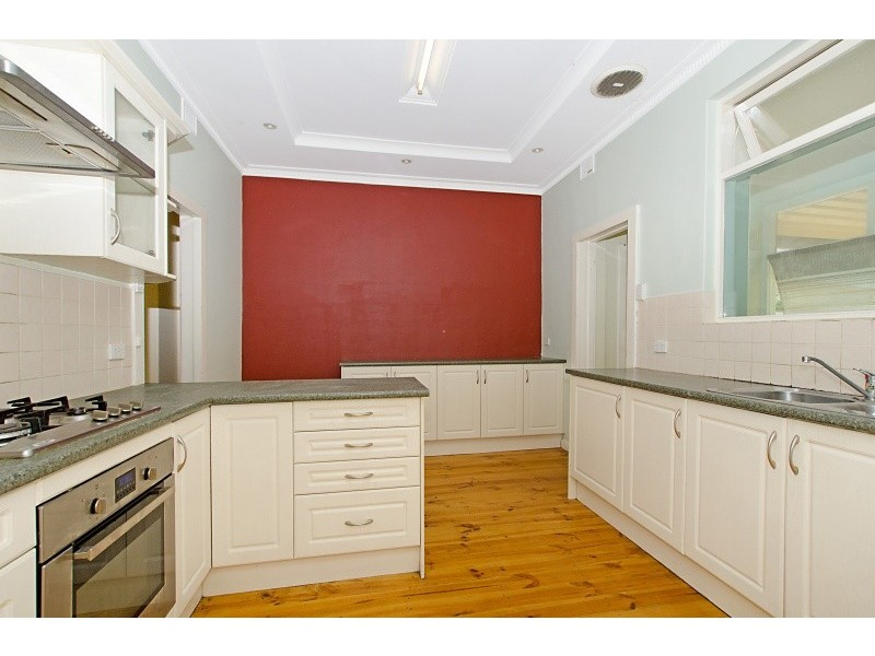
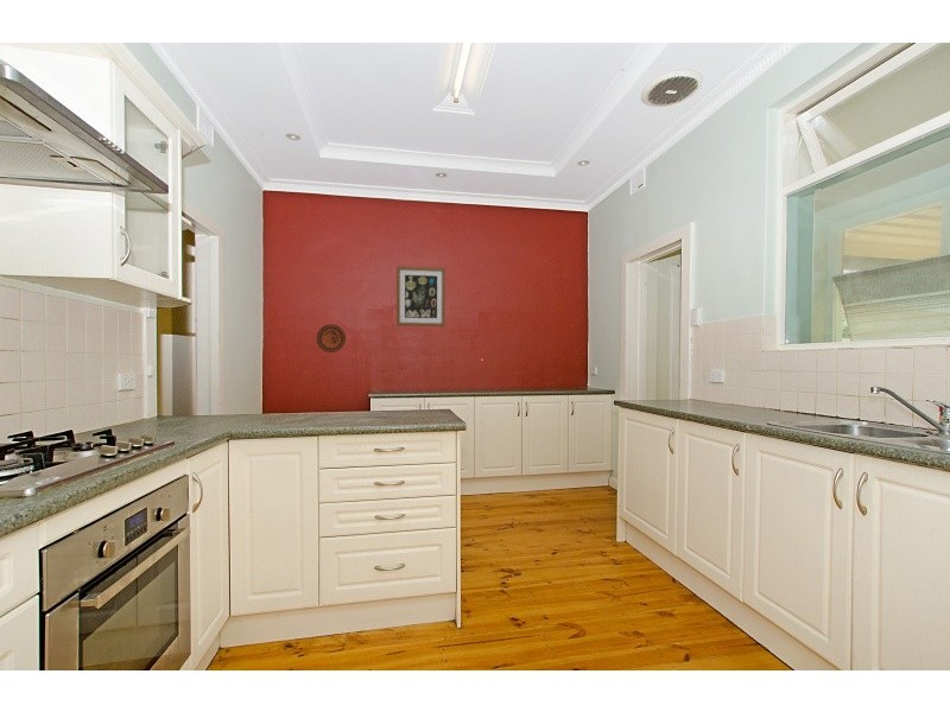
+ wall art [395,265,446,328]
+ decorative plate [316,323,347,354]
